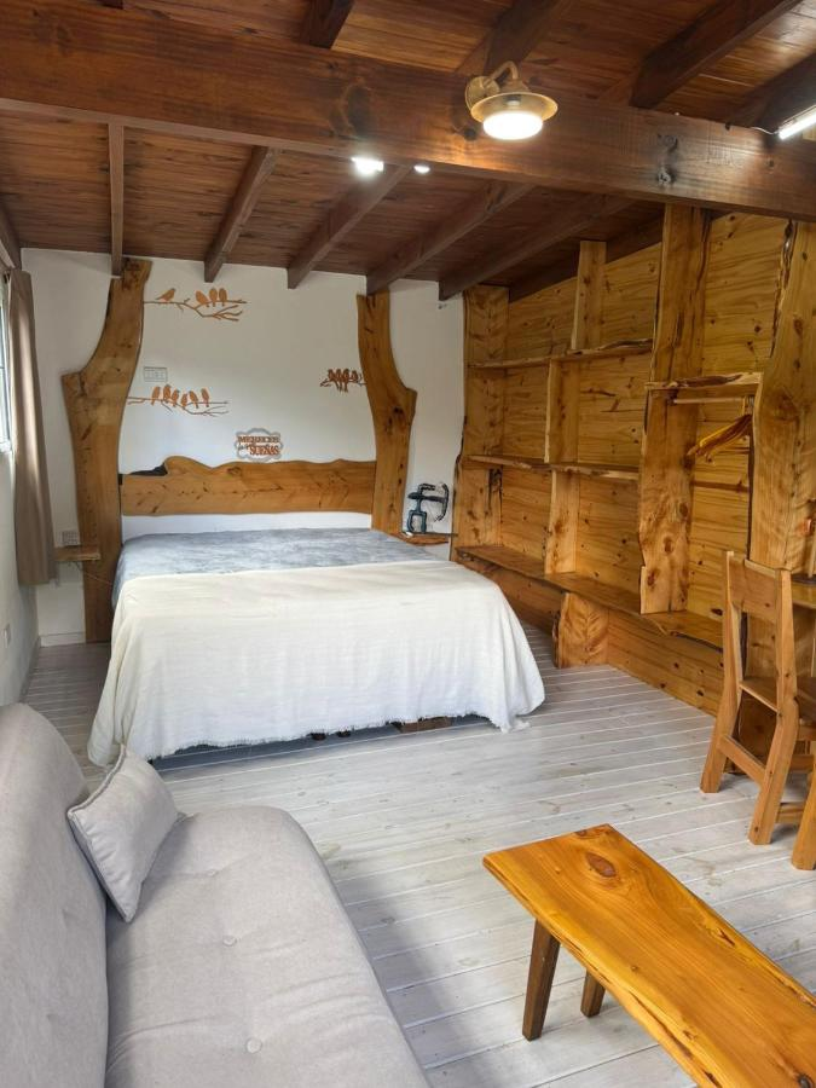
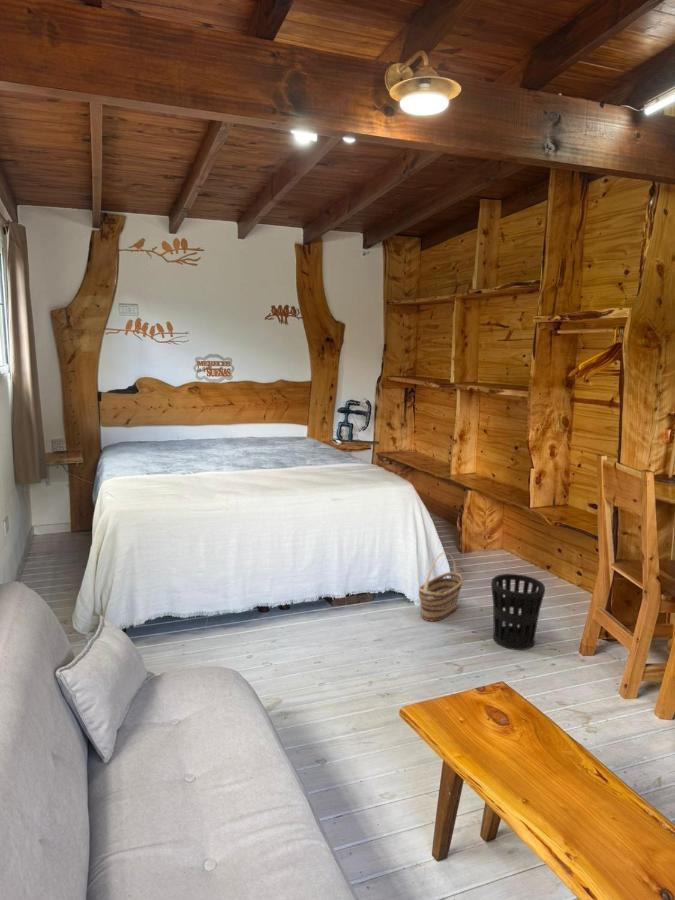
+ wastebasket [490,573,546,651]
+ basket [418,551,463,622]
